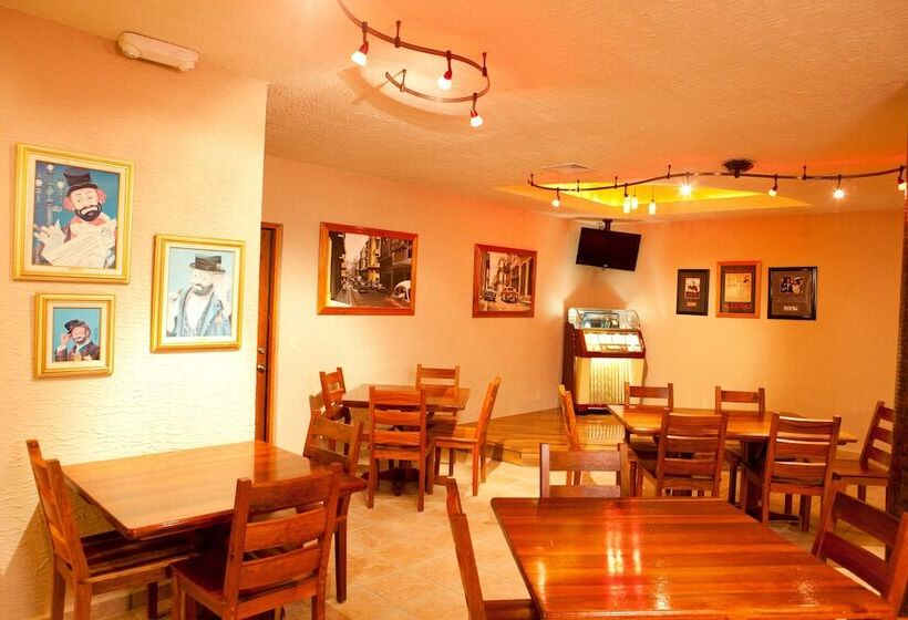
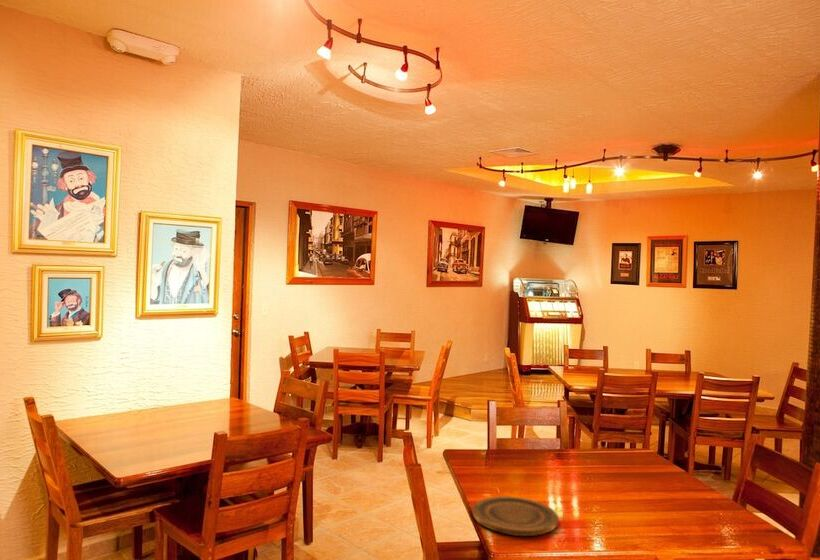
+ plate [471,495,559,537]
